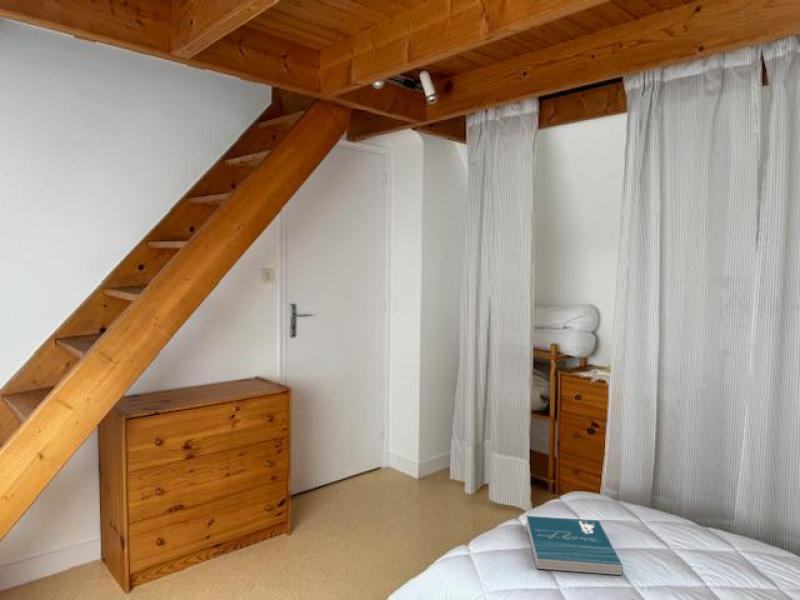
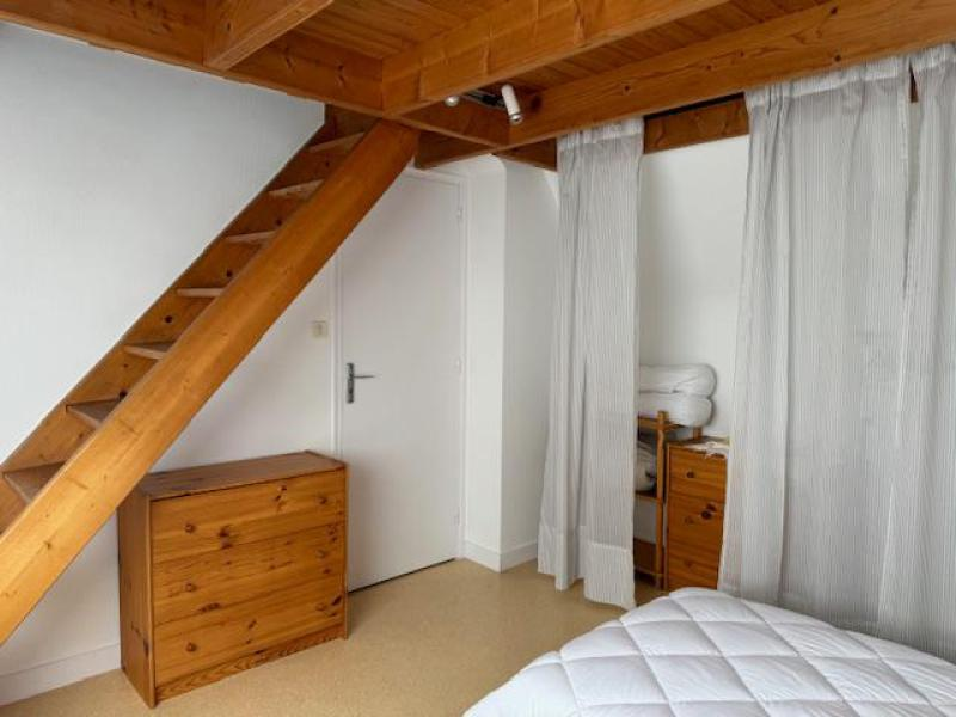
- book [525,515,624,576]
